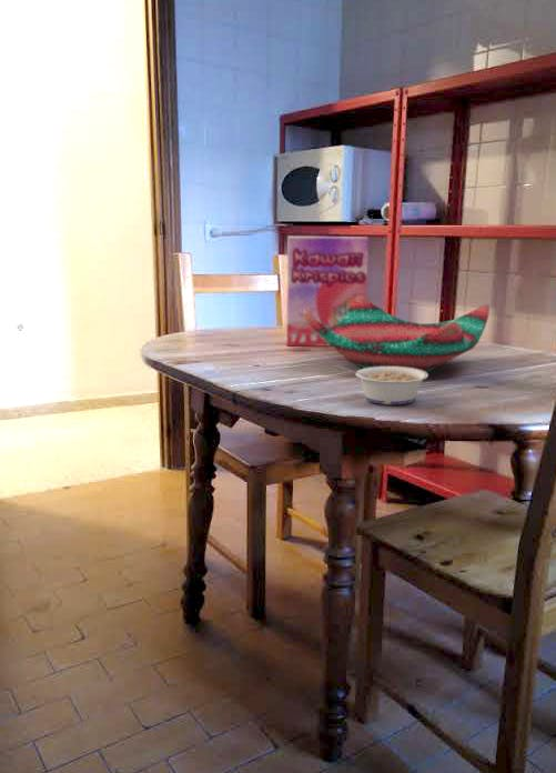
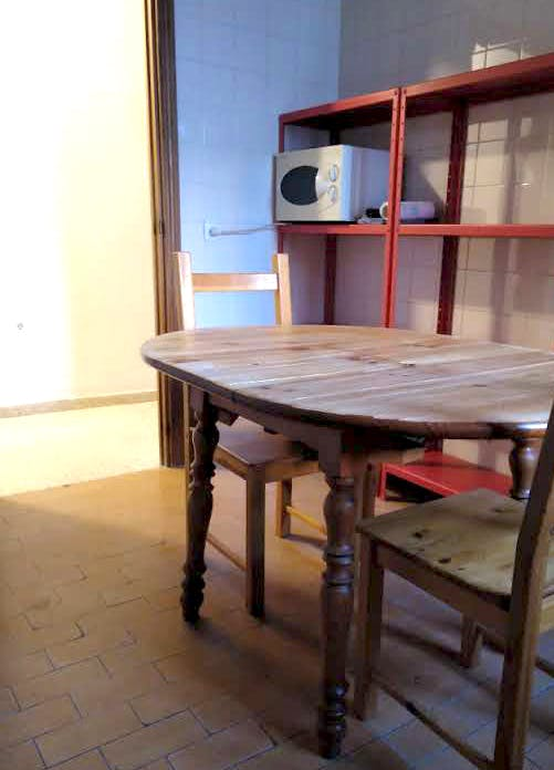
- cereal box [285,235,370,348]
- legume [340,365,429,405]
- decorative bowl [304,295,491,373]
